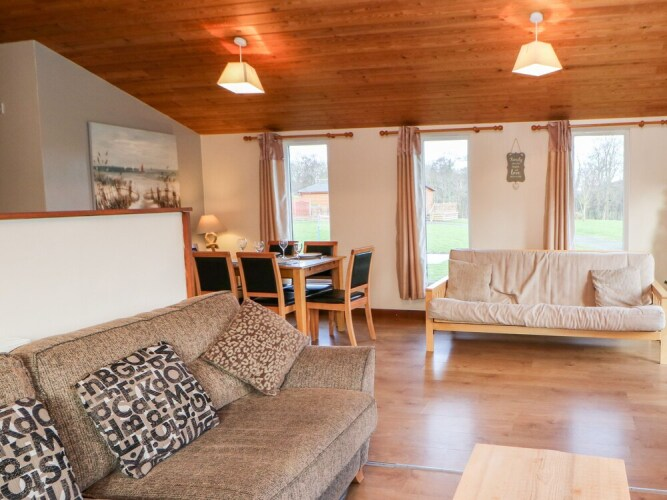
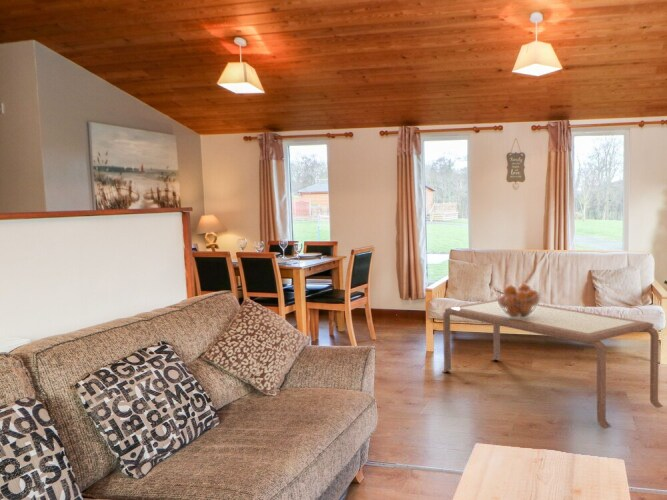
+ coffee table [441,299,664,429]
+ fruit basket [494,283,542,318]
